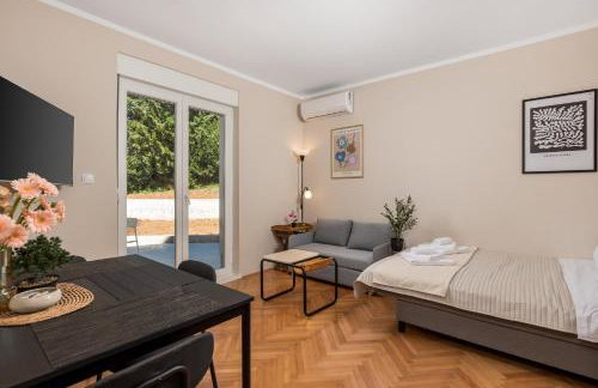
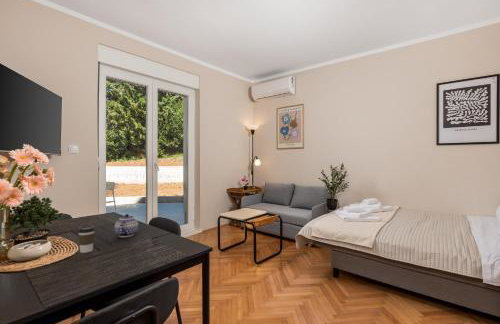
+ coffee cup [77,225,96,254]
+ teapot [114,213,139,238]
